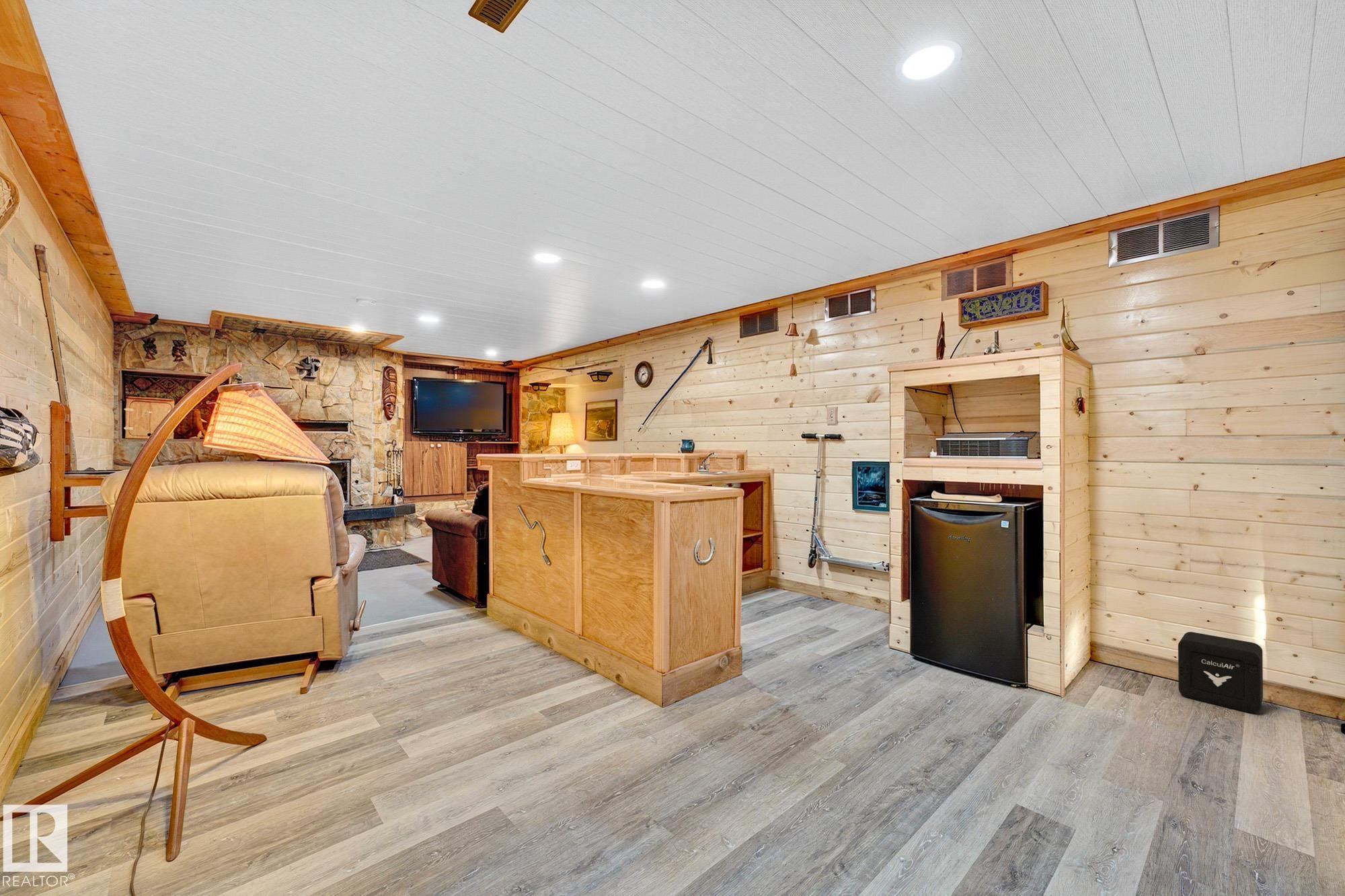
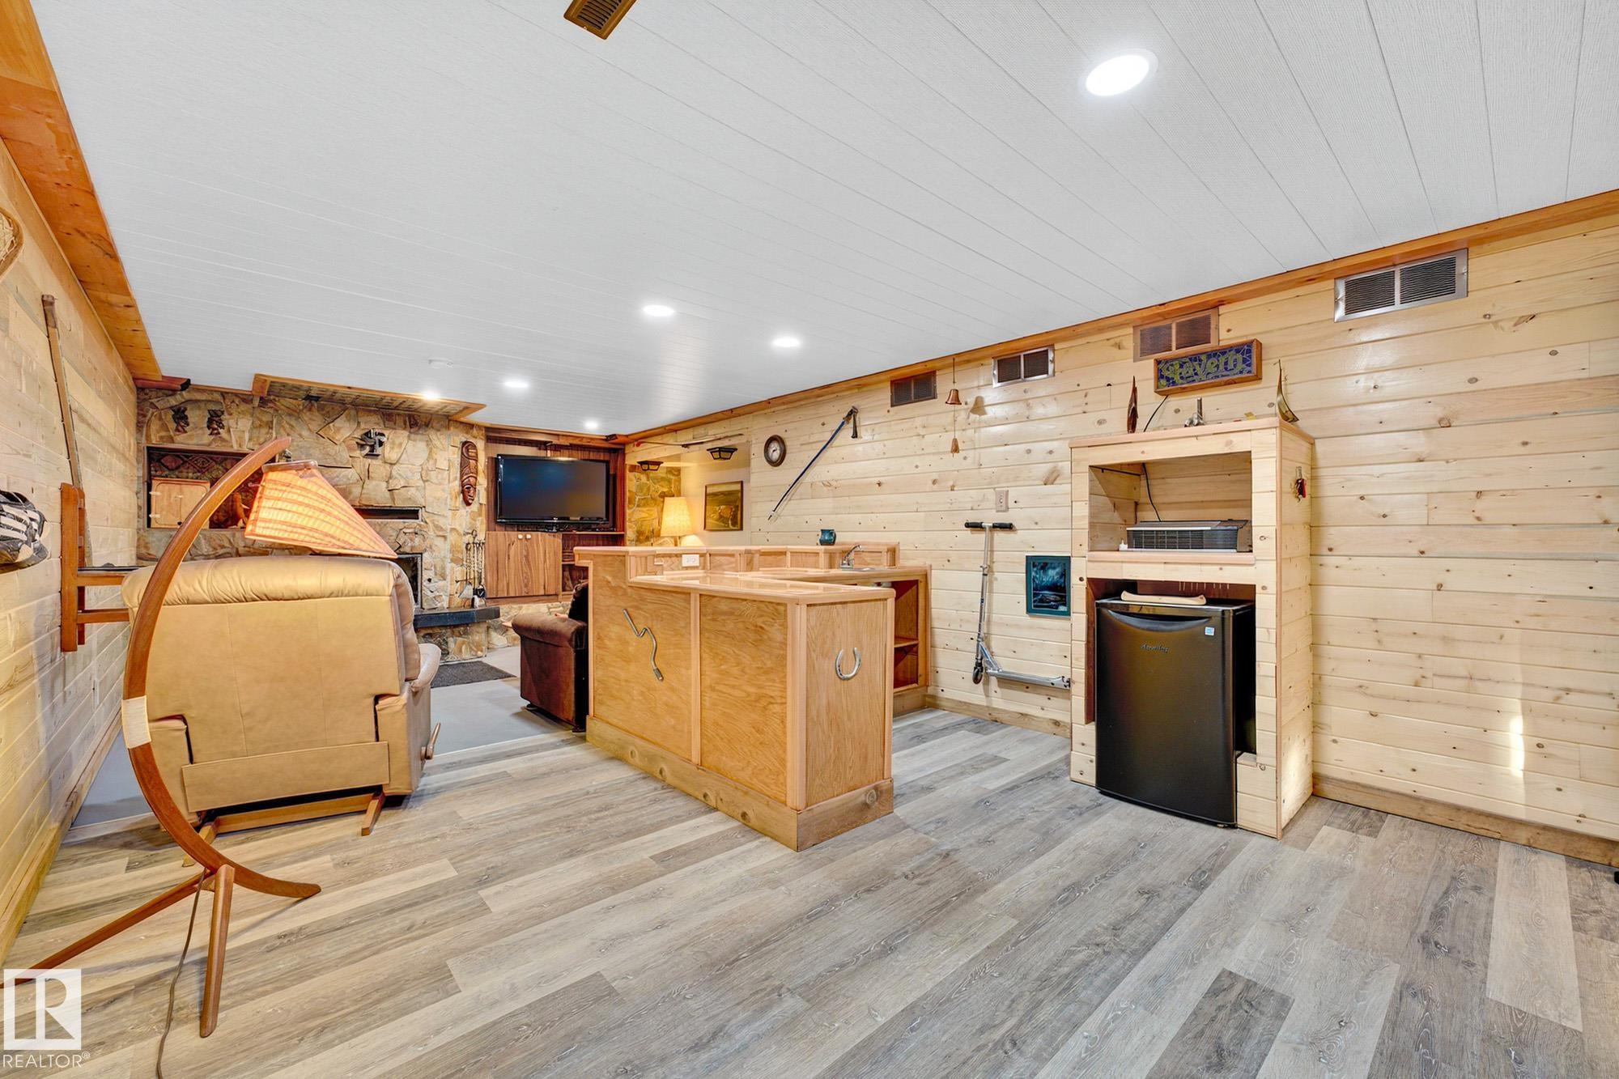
- air purifier [1178,631,1264,714]
